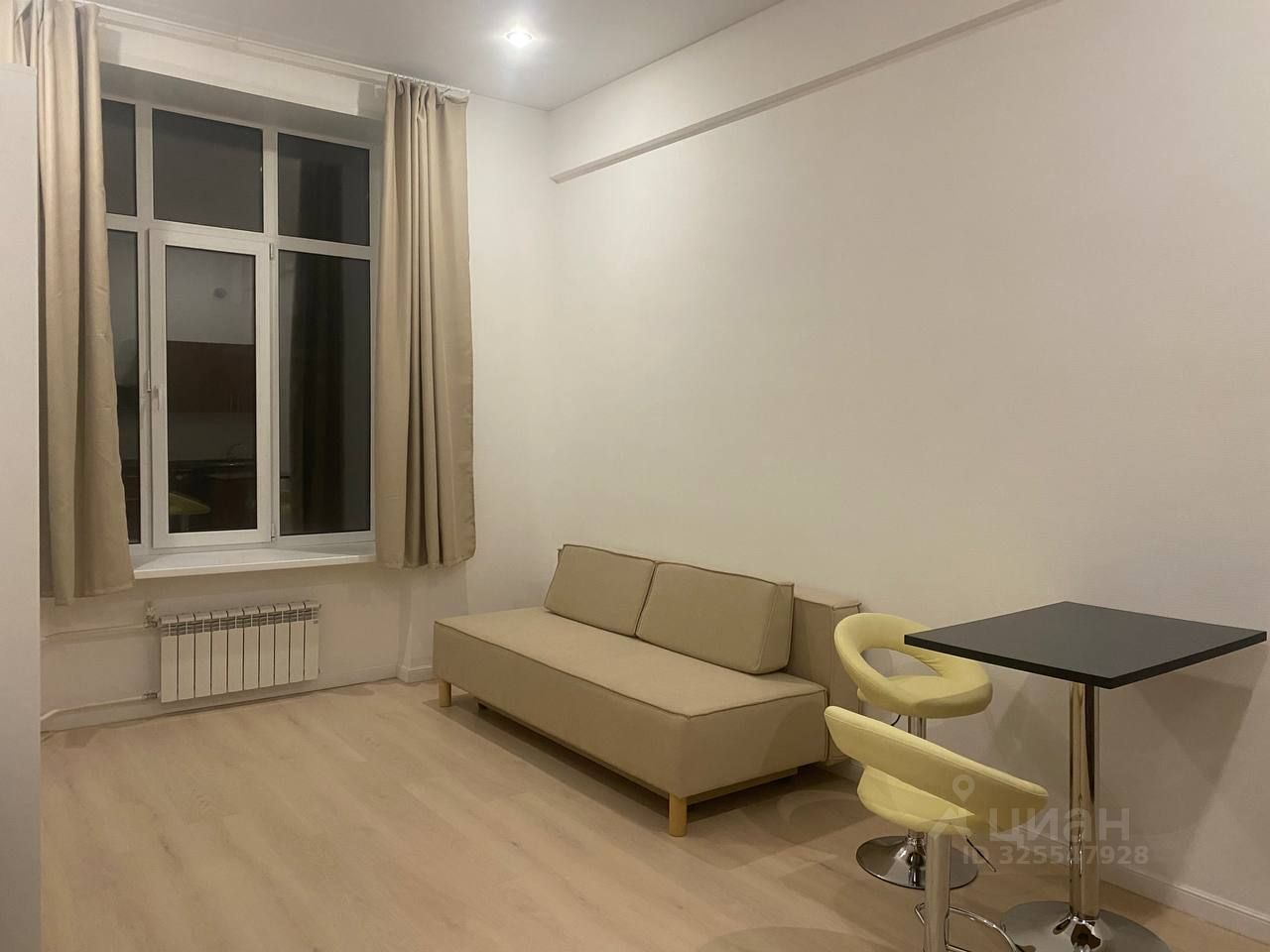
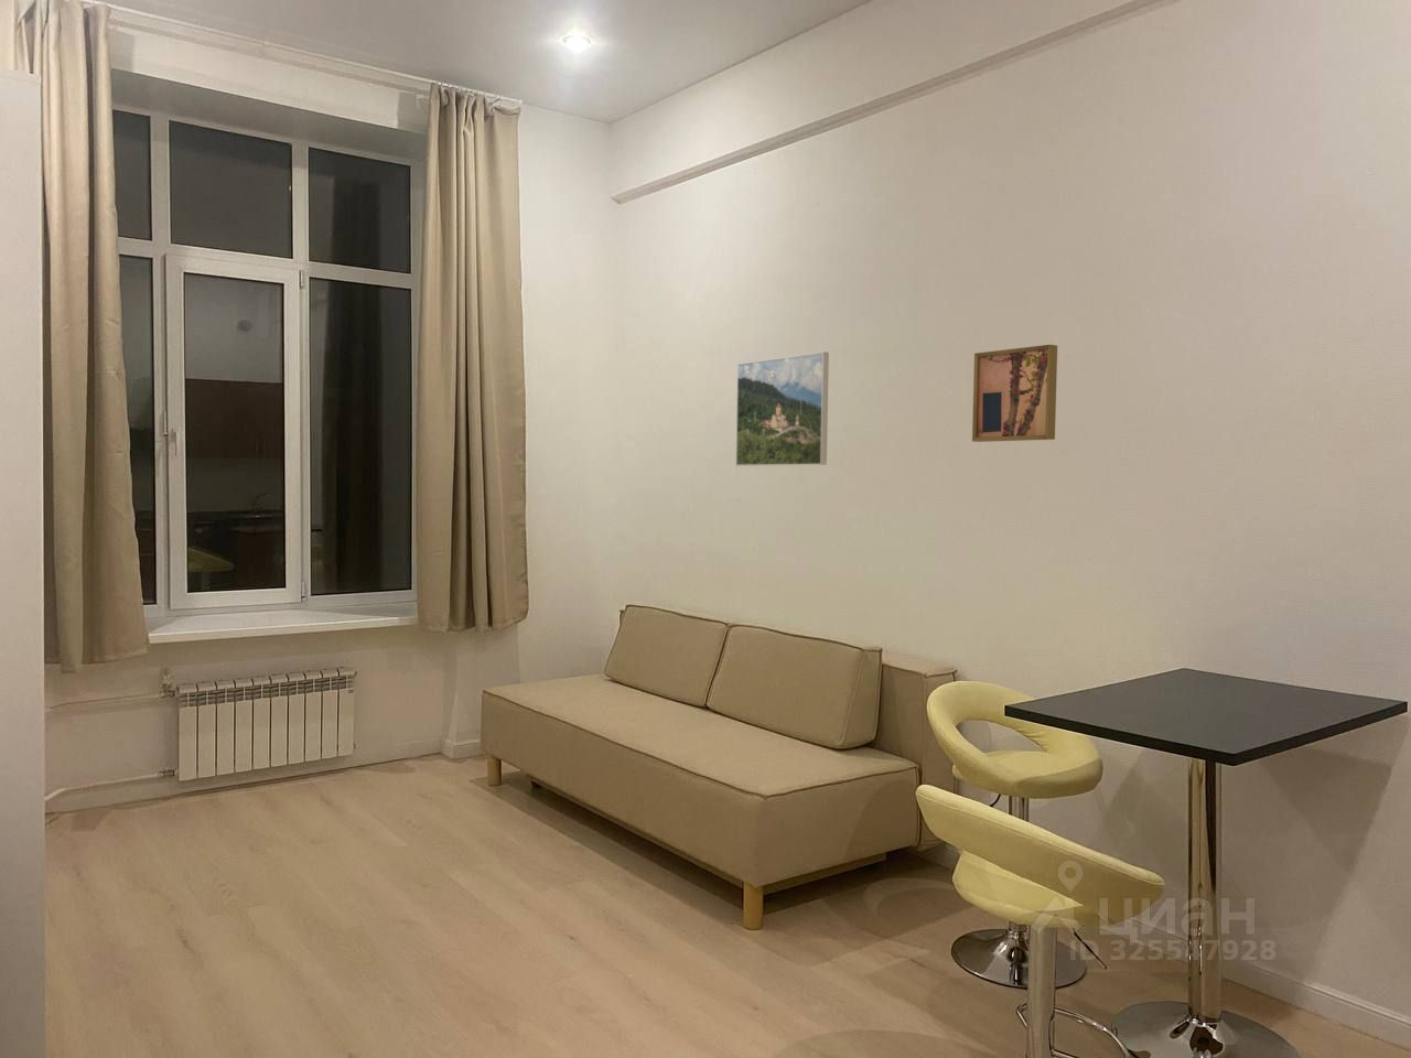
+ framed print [735,350,830,467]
+ wall art [971,343,1059,443]
